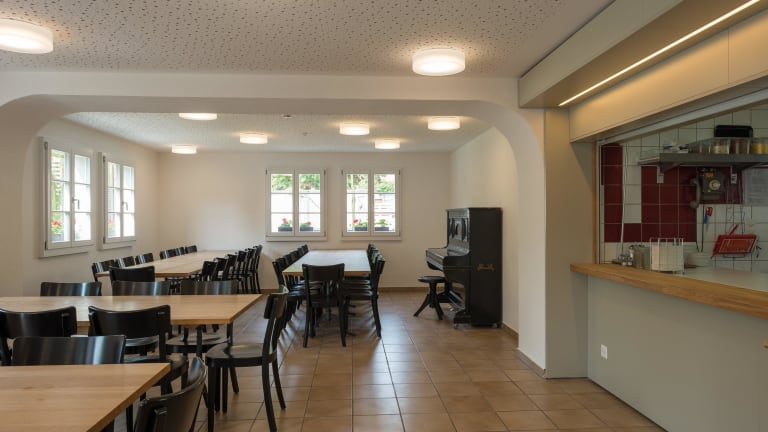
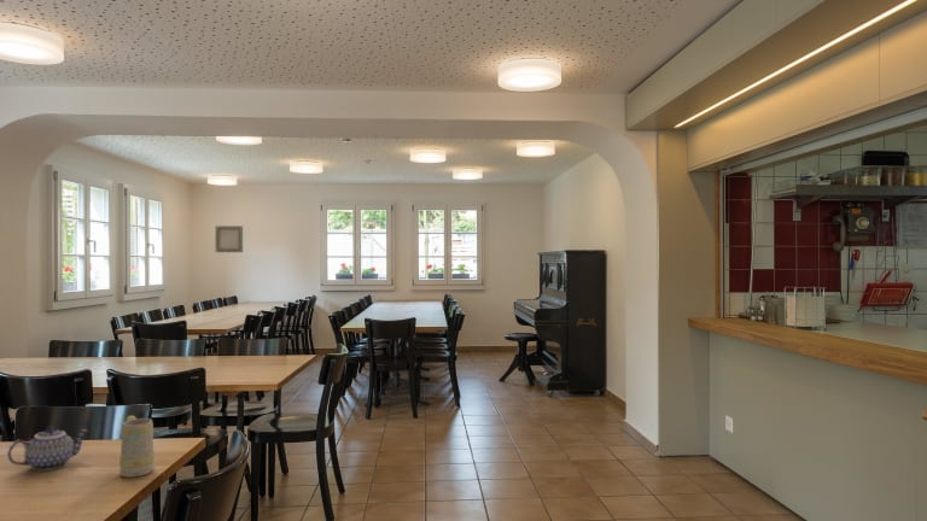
+ mug [118,415,156,479]
+ teapot [6,426,89,472]
+ wall art [215,224,244,253]
